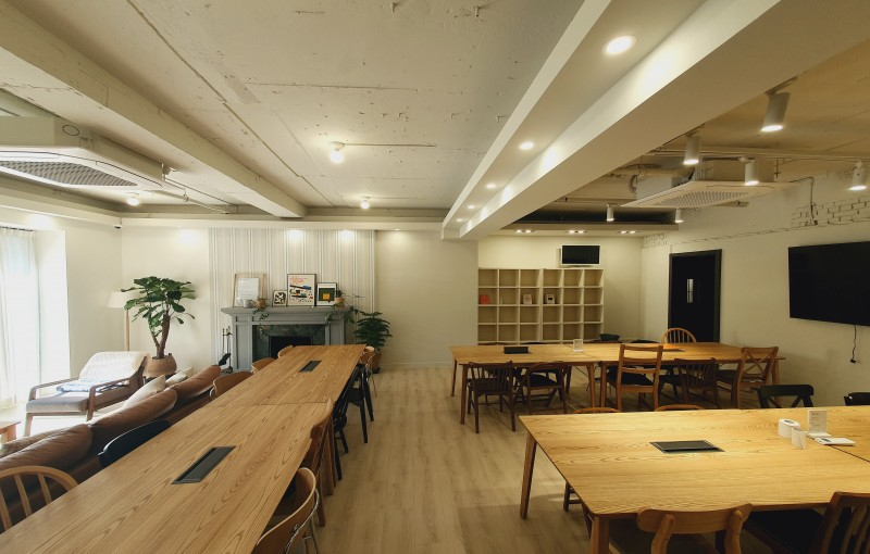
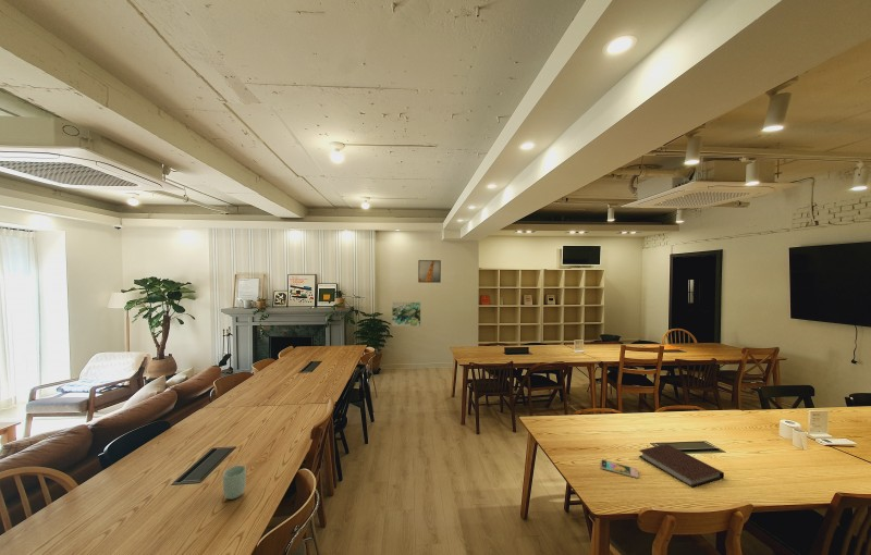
+ notebook [638,443,725,489]
+ wall art [391,301,421,328]
+ cup [222,465,247,501]
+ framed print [417,259,442,284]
+ smartphone [600,458,639,479]
